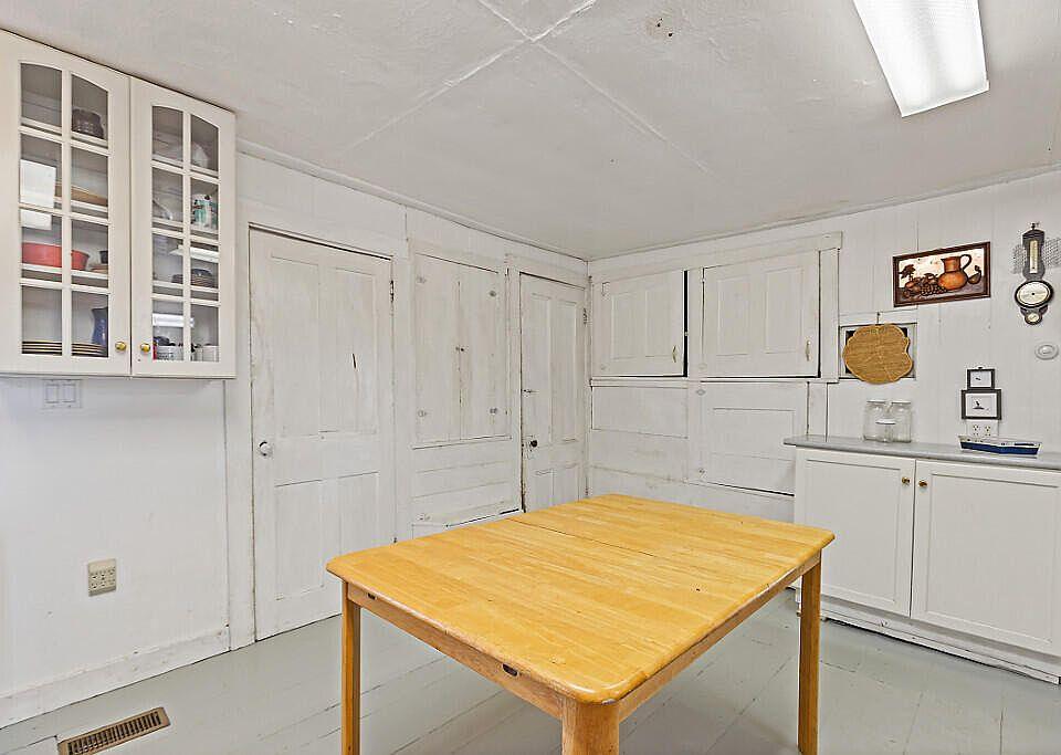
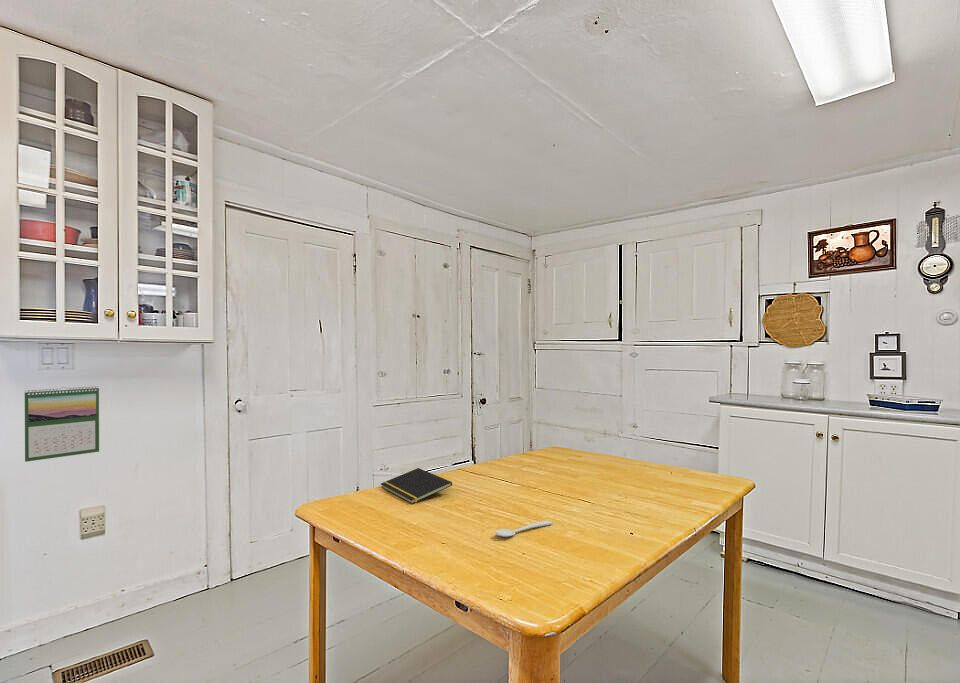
+ calendar [24,385,100,463]
+ notepad [380,467,453,505]
+ spoon [494,519,554,538]
